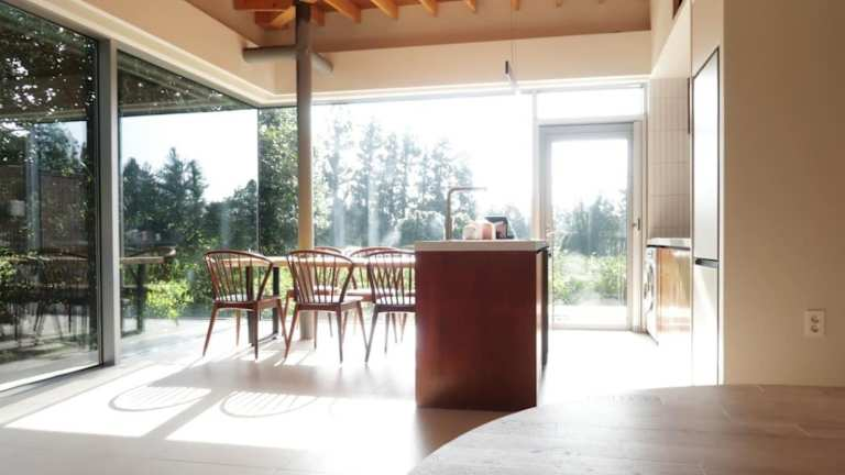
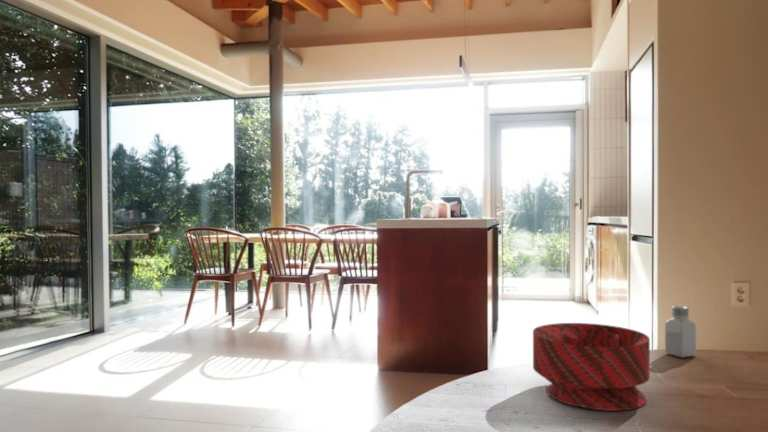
+ bowl [532,322,651,412]
+ saltshaker [664,305,697,358]
